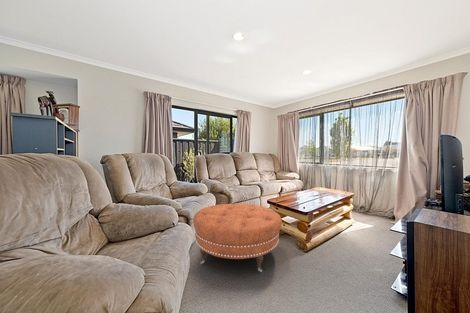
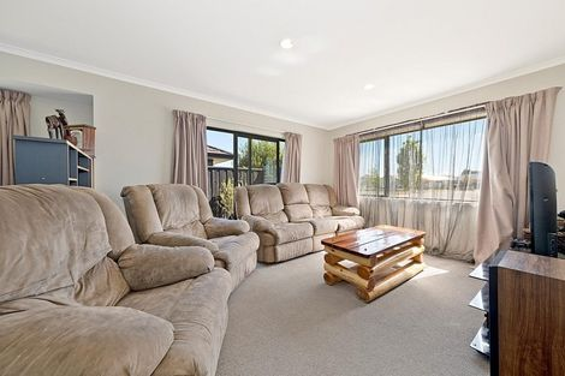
- ottoman [192,202,283,273]
